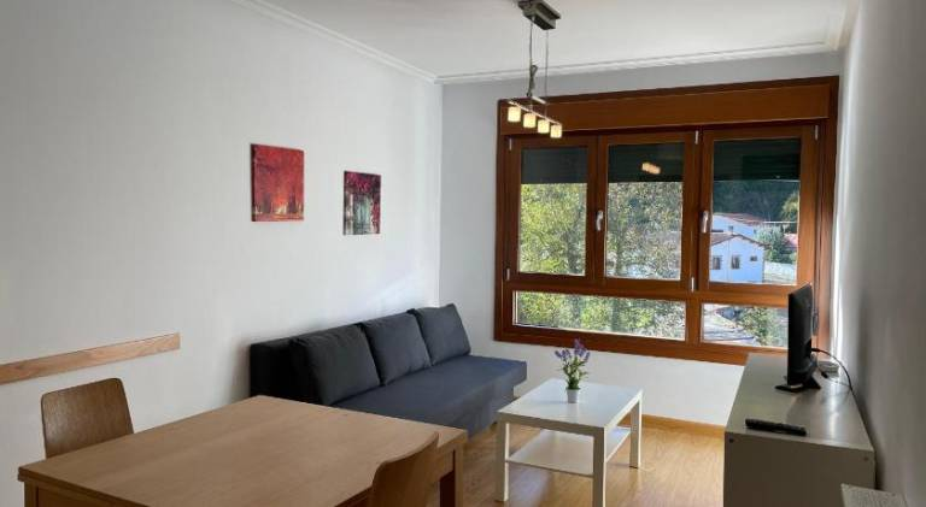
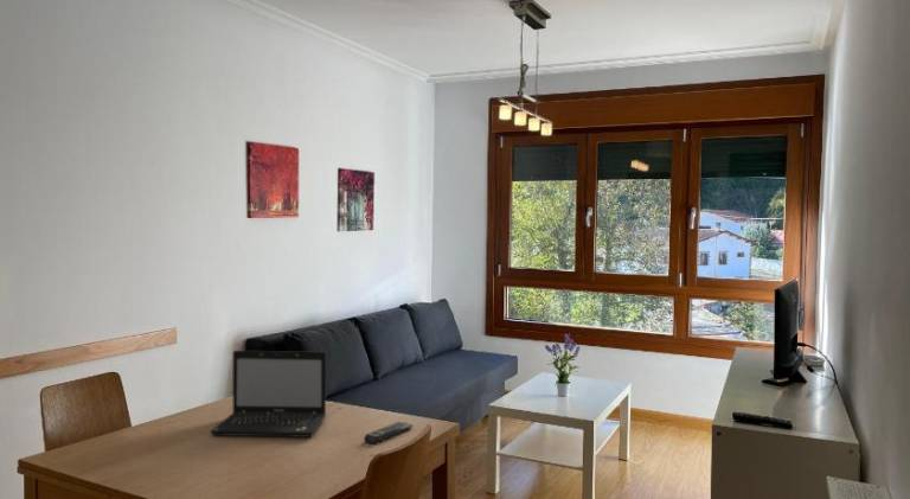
+ laptop [209,350,327,439]
+ remote control [363,421,414,444]
